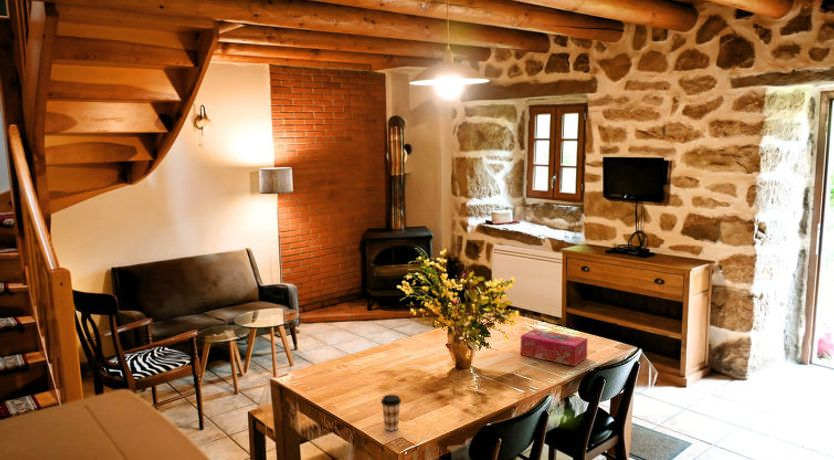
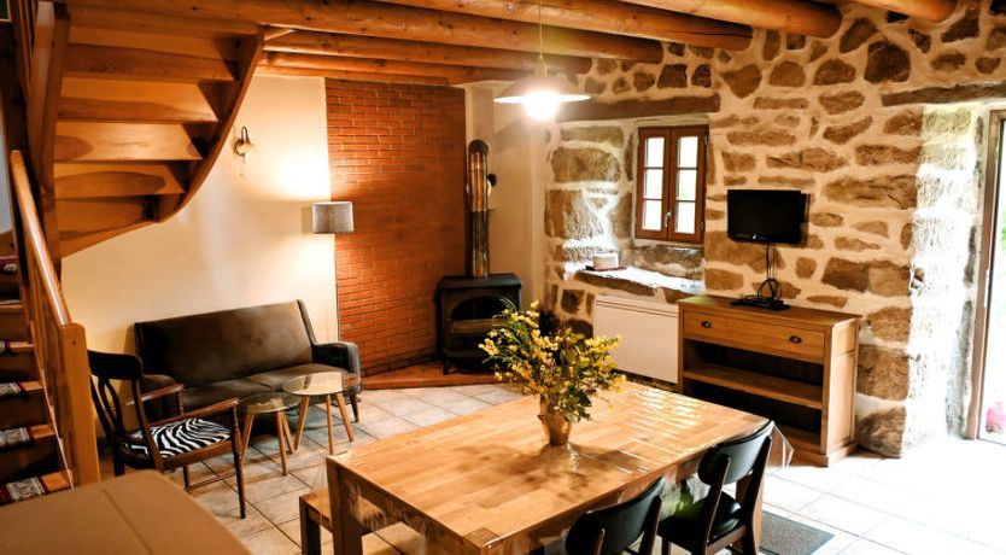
- coffee cup [380,393,402,432]
- tissue box [520,328,589,367]
